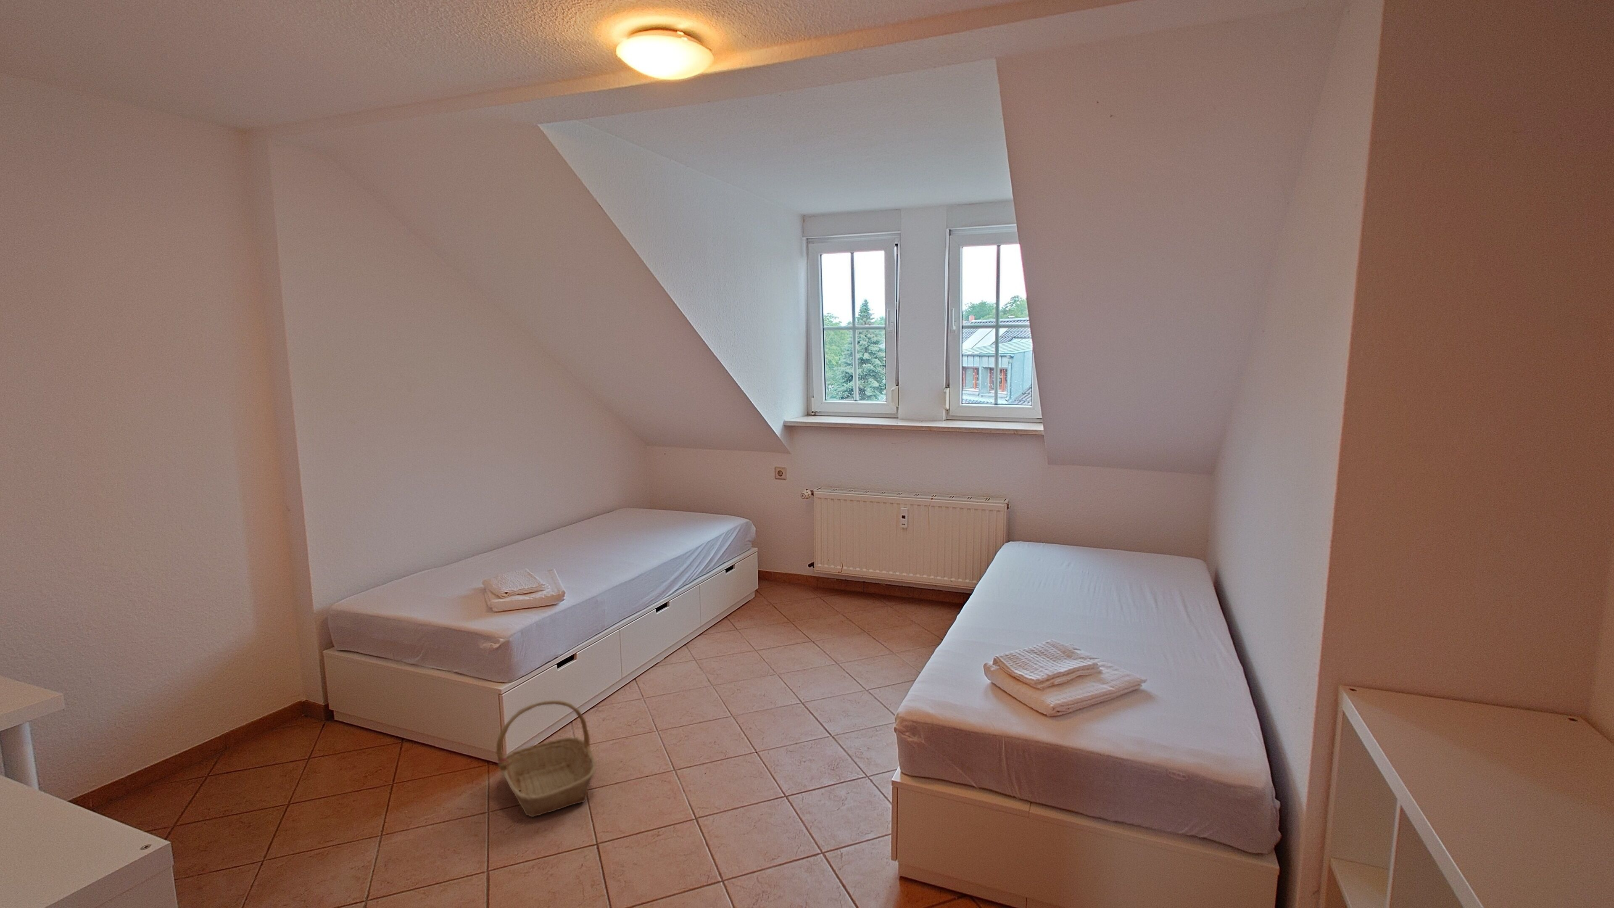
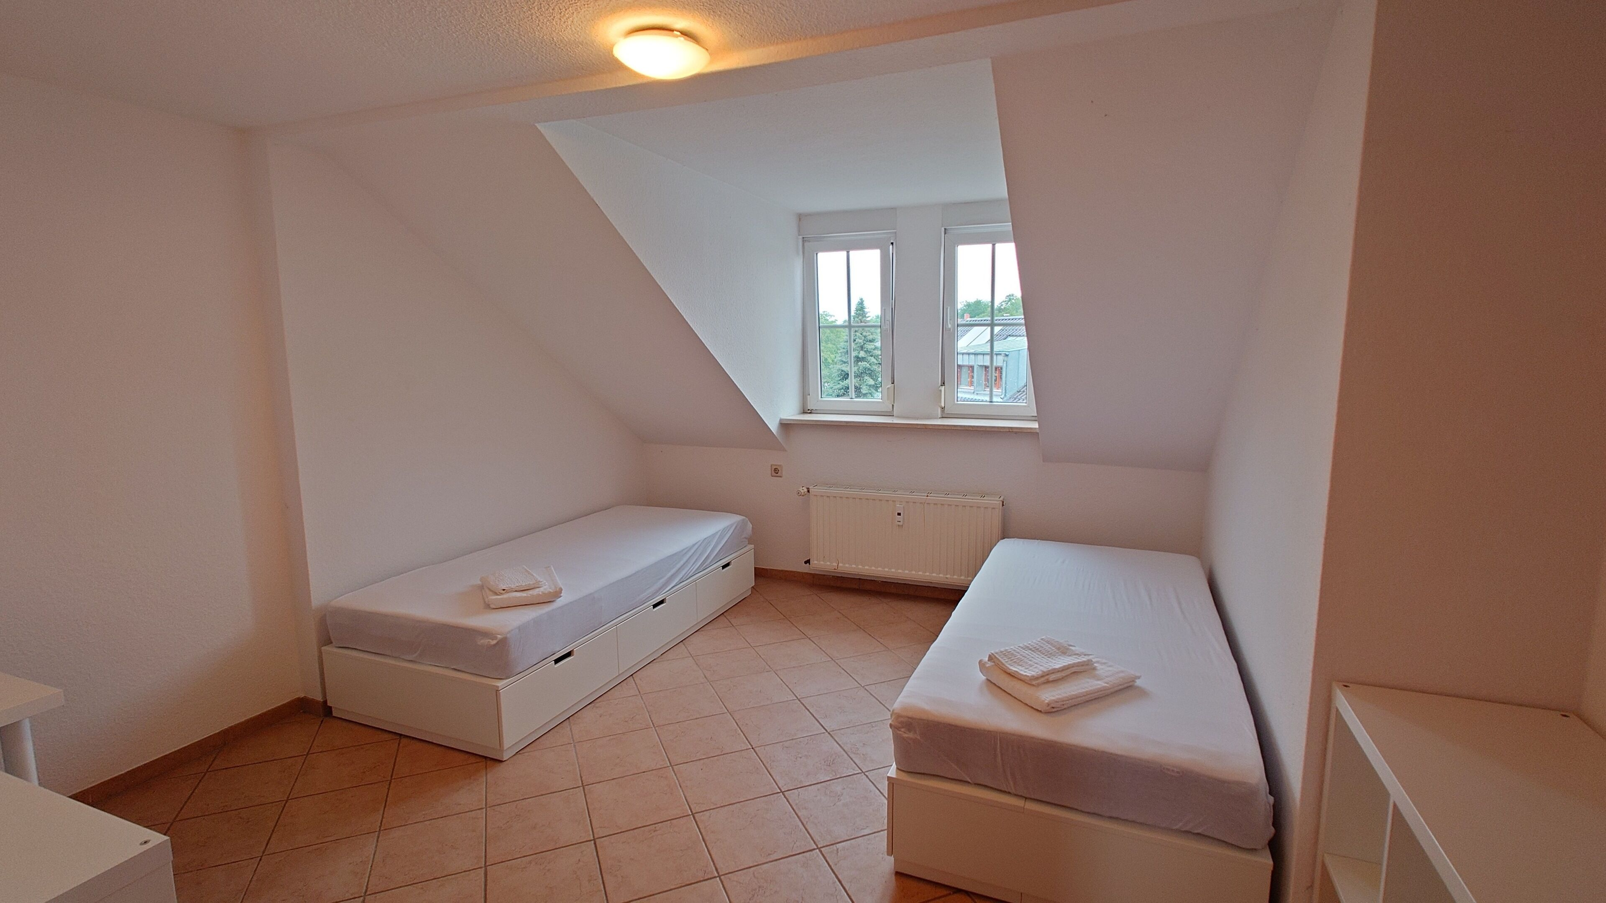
- basket [496,700,596,817]
